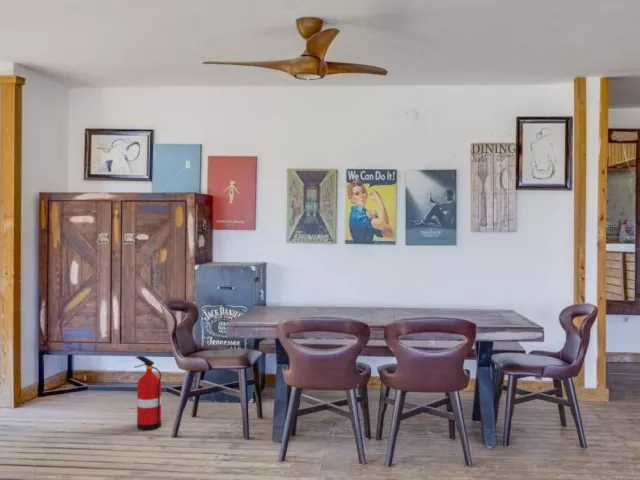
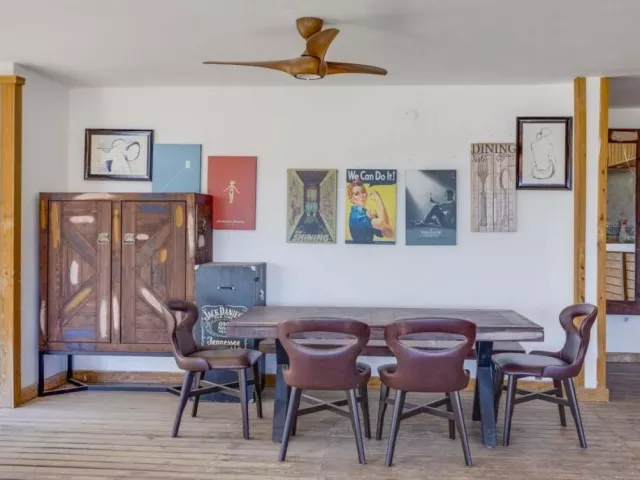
- fire extinguisher [133,355,162,431]
